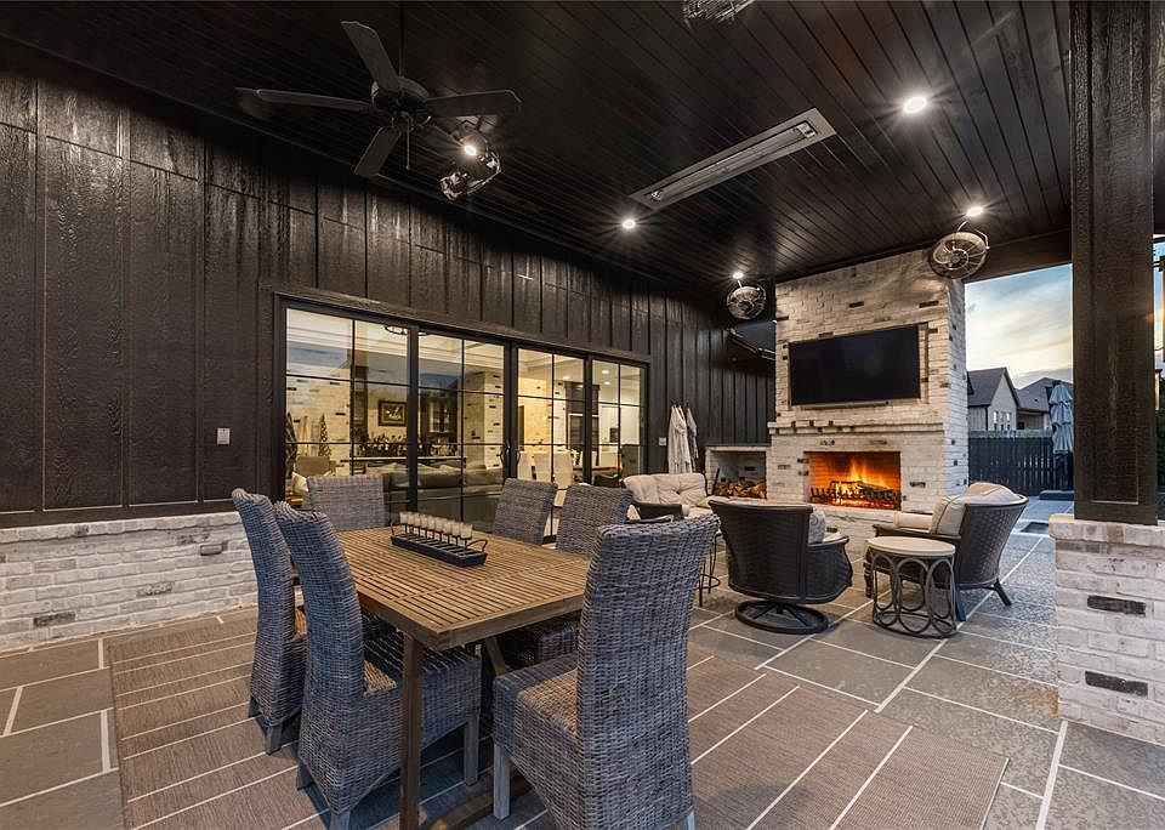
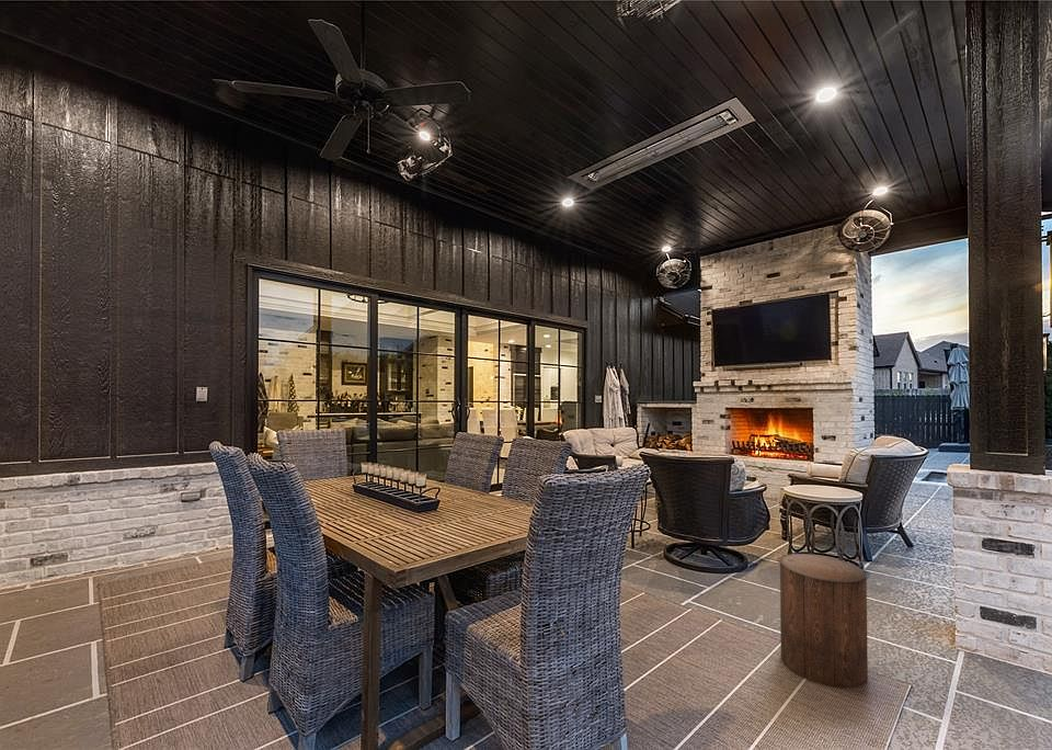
+ stool [779,553,869,690]
